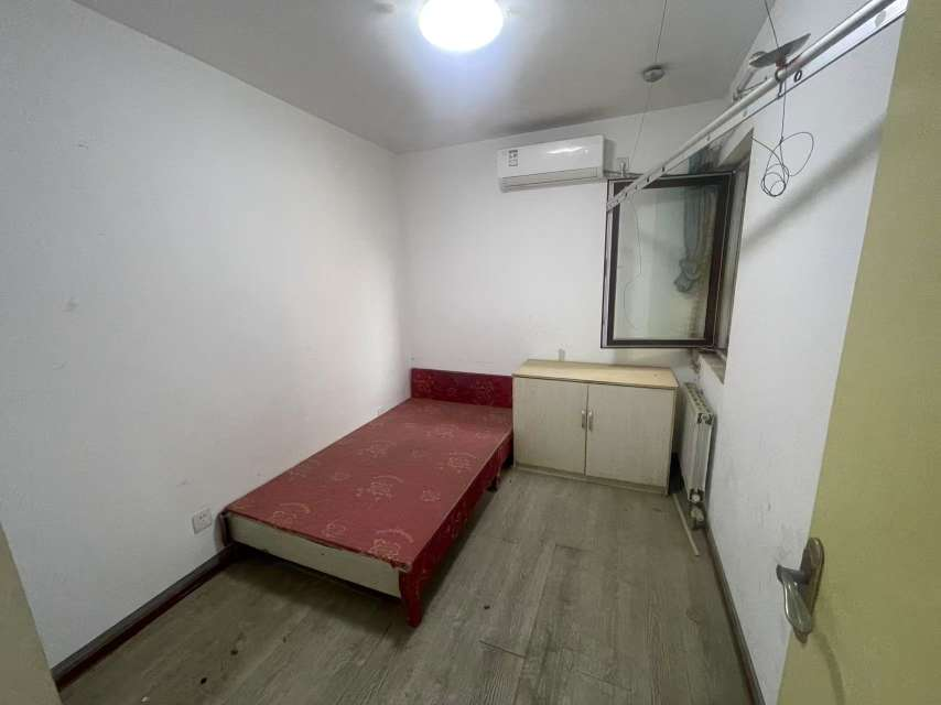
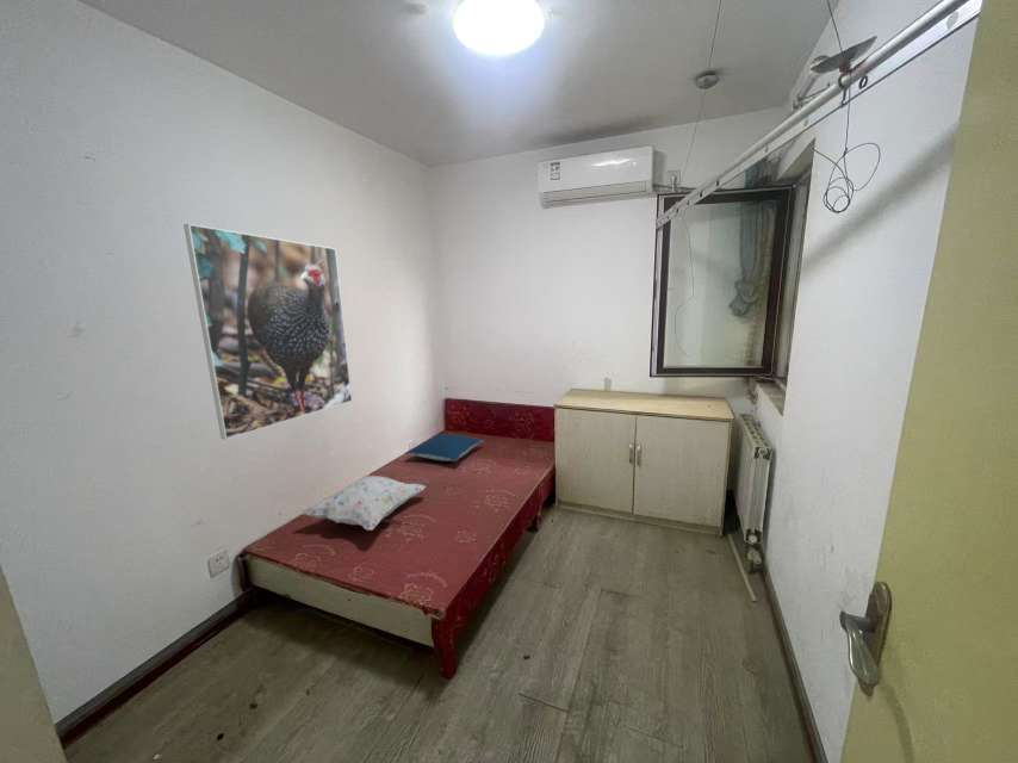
+ pillow [403,433,485,463]
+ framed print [182,223,353,441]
+ decorative pillow [299,474,427,532]
